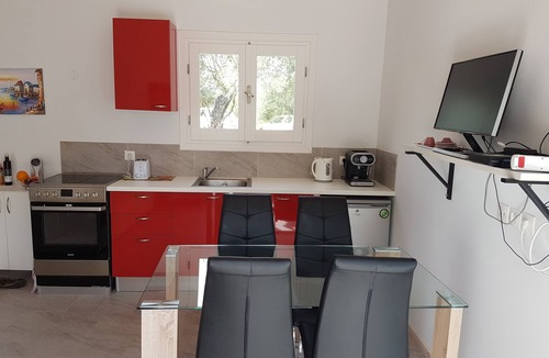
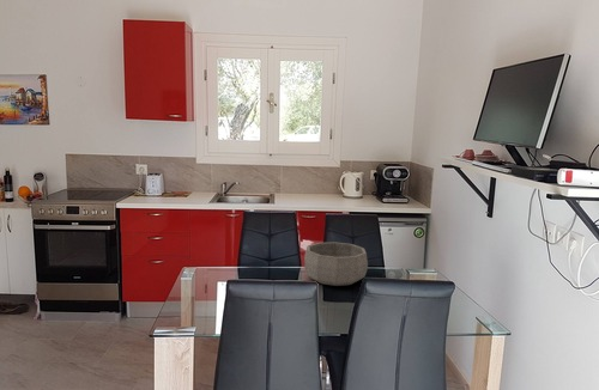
+ decorative bowl [303,240,369,287]
